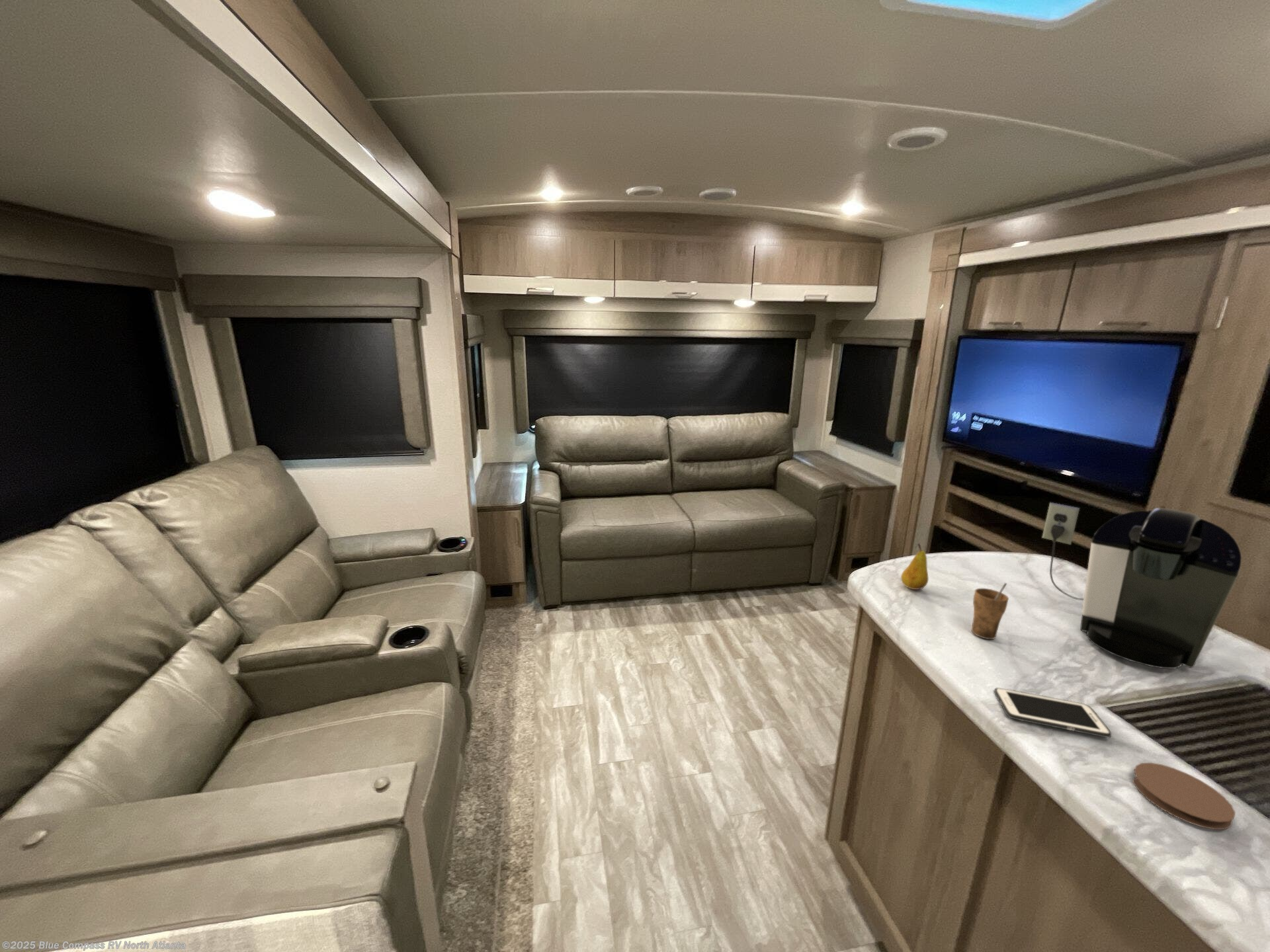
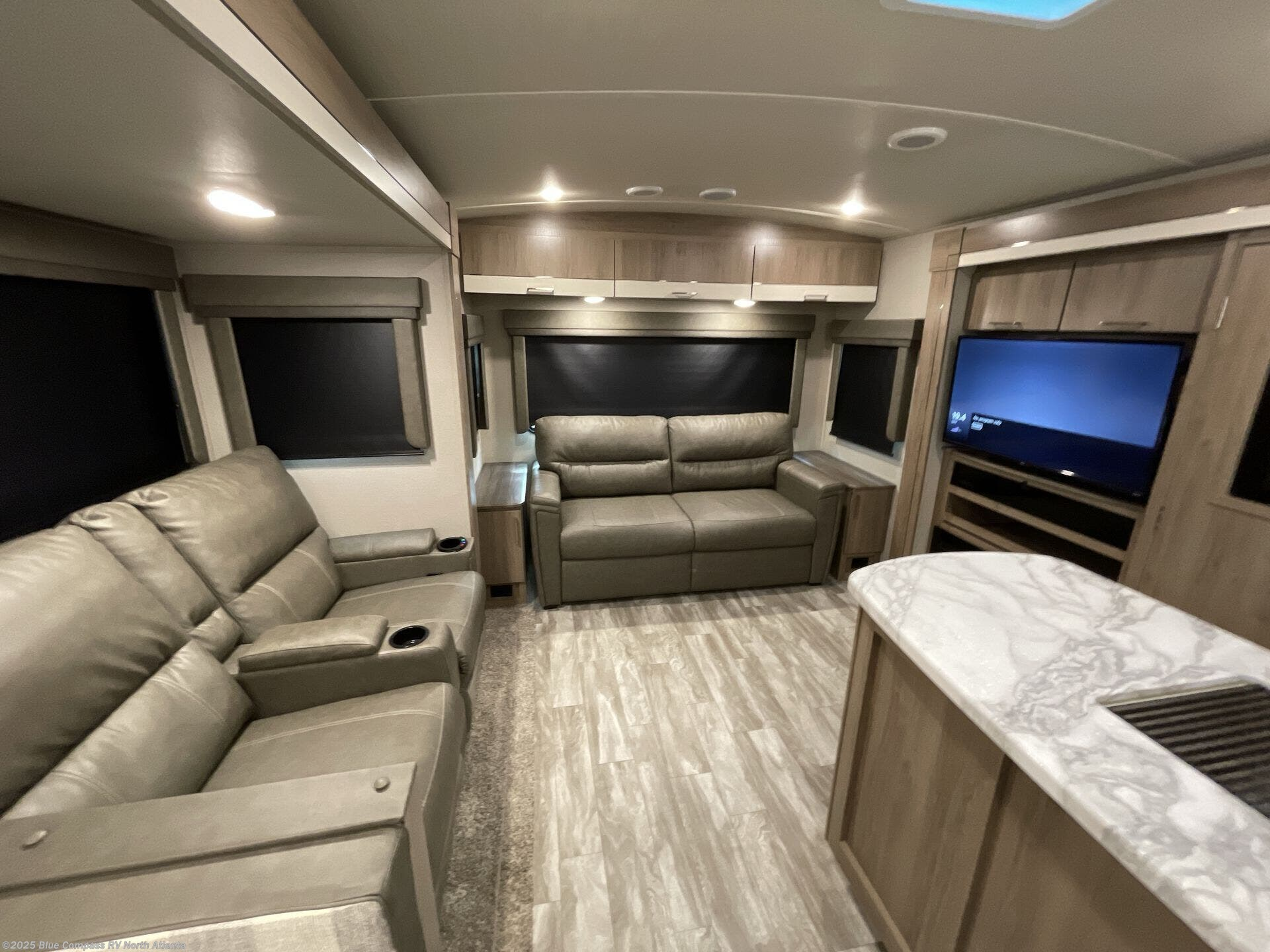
- coaster [1132,762,1236,830]
- cell phone [994,687,1112,738]
- coffee maker [1041,502,1242,669]
- cup [971,582,1009,640]
- fruit [900,543,929,590]
